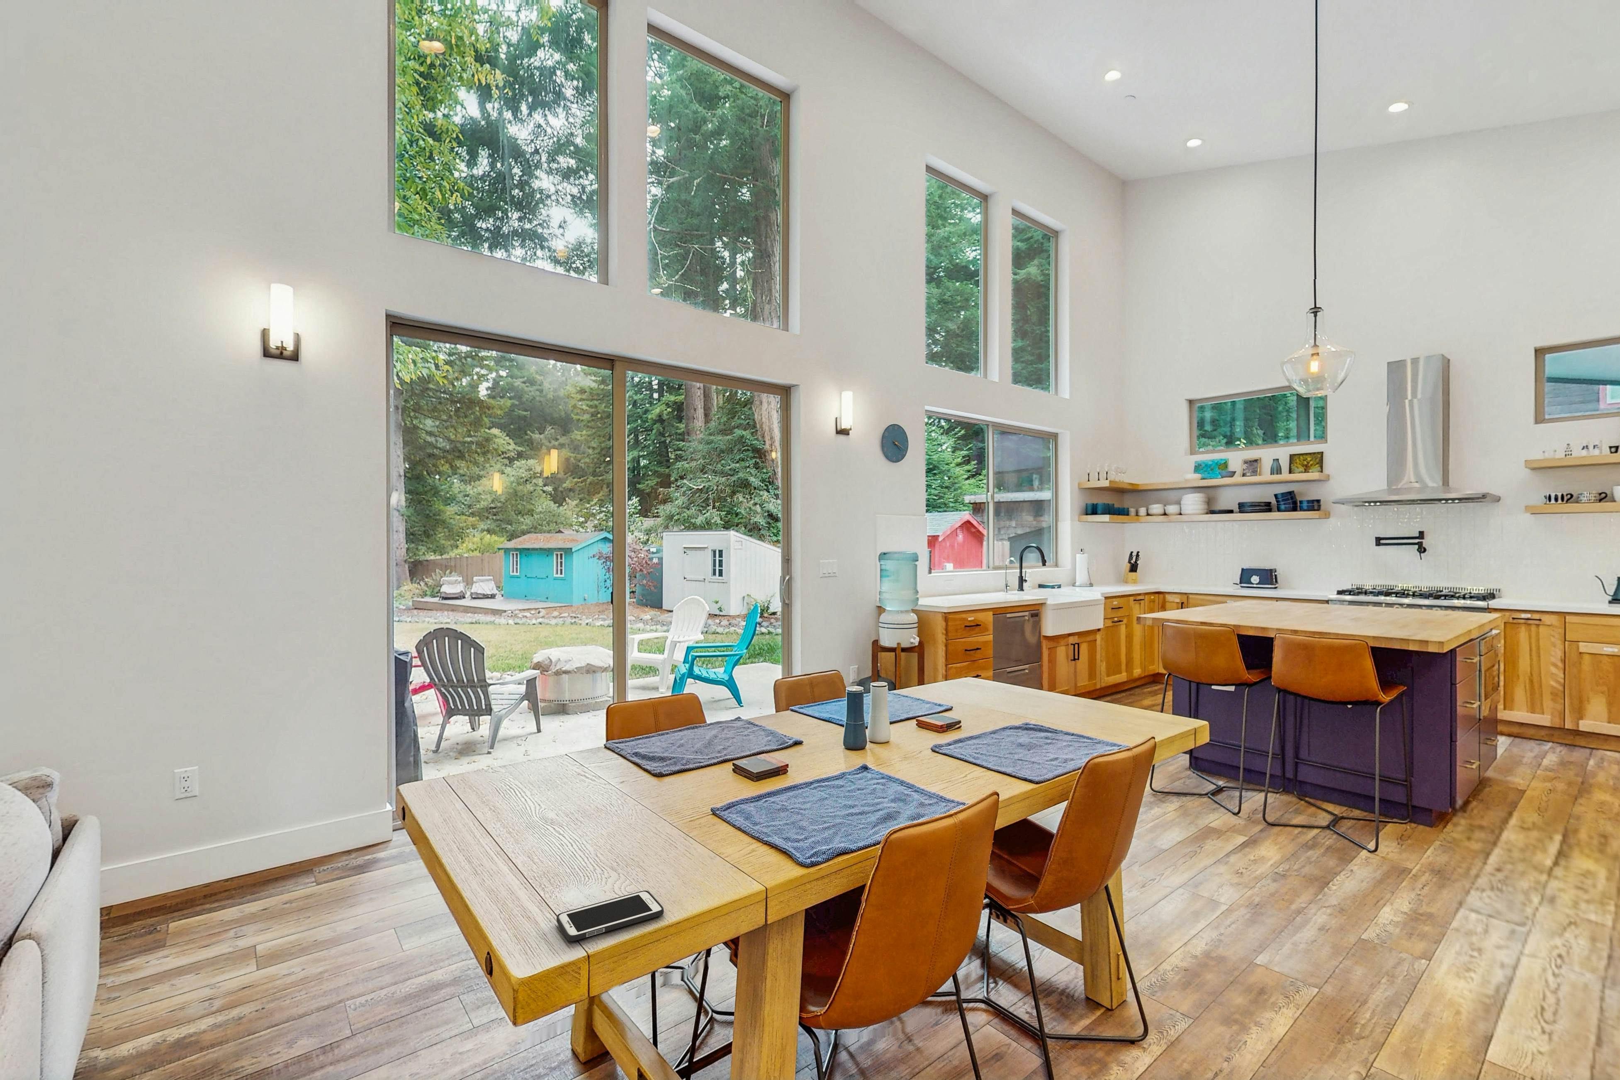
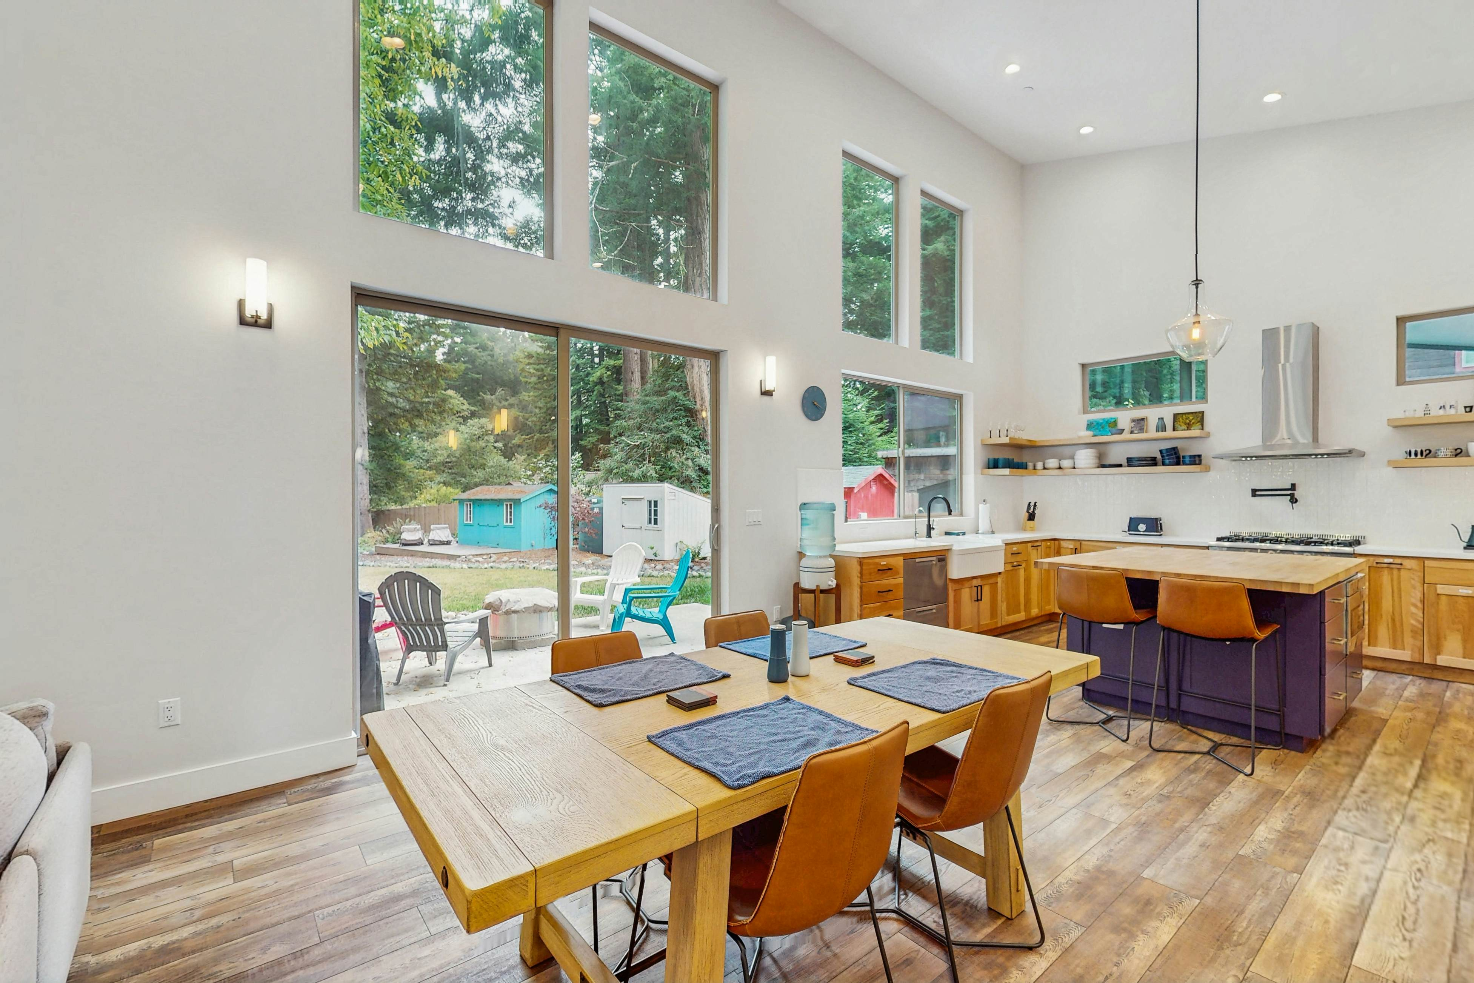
- cell phone [556,890,664,941]
